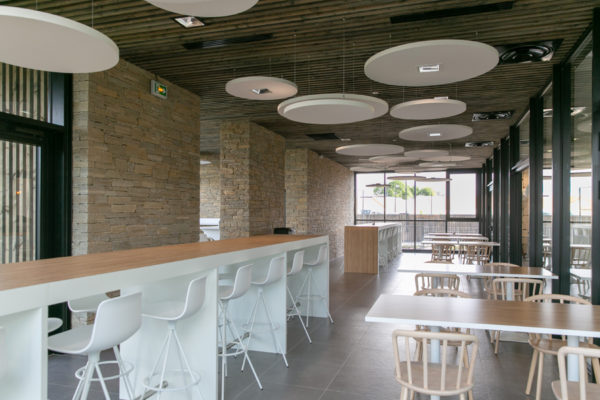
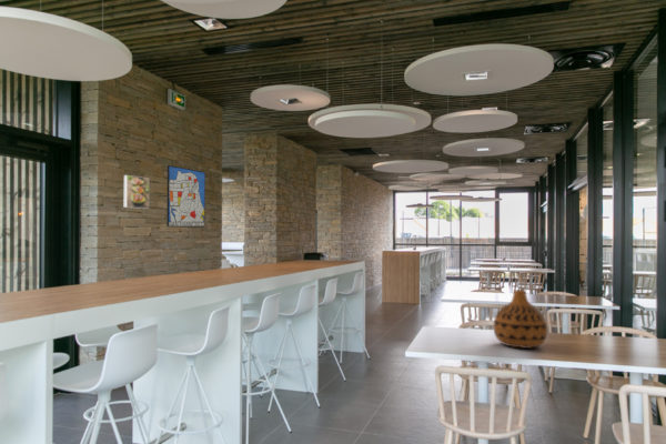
+ wall art [165,164,206,229]
+ vase [493,289,548,350]
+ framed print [123,174,150,210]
